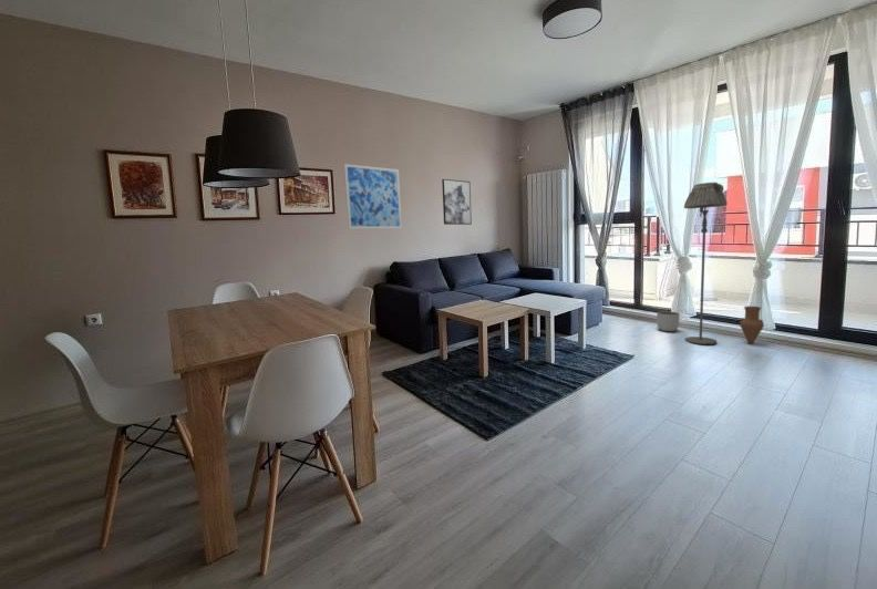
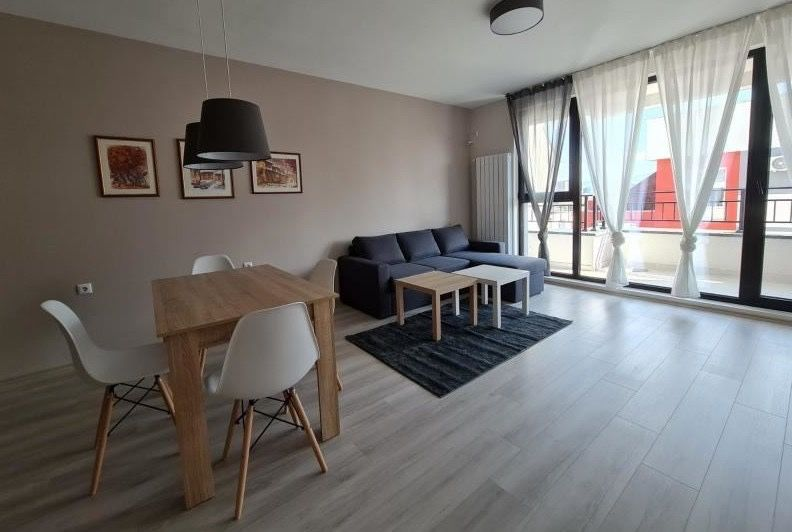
- planter [656,310,681,332]
- vase [739,306,765,345]
- wall art [343,163,403,230]
- wall art [441,178,473,226]
- floor lamp [683,182,729,345]
